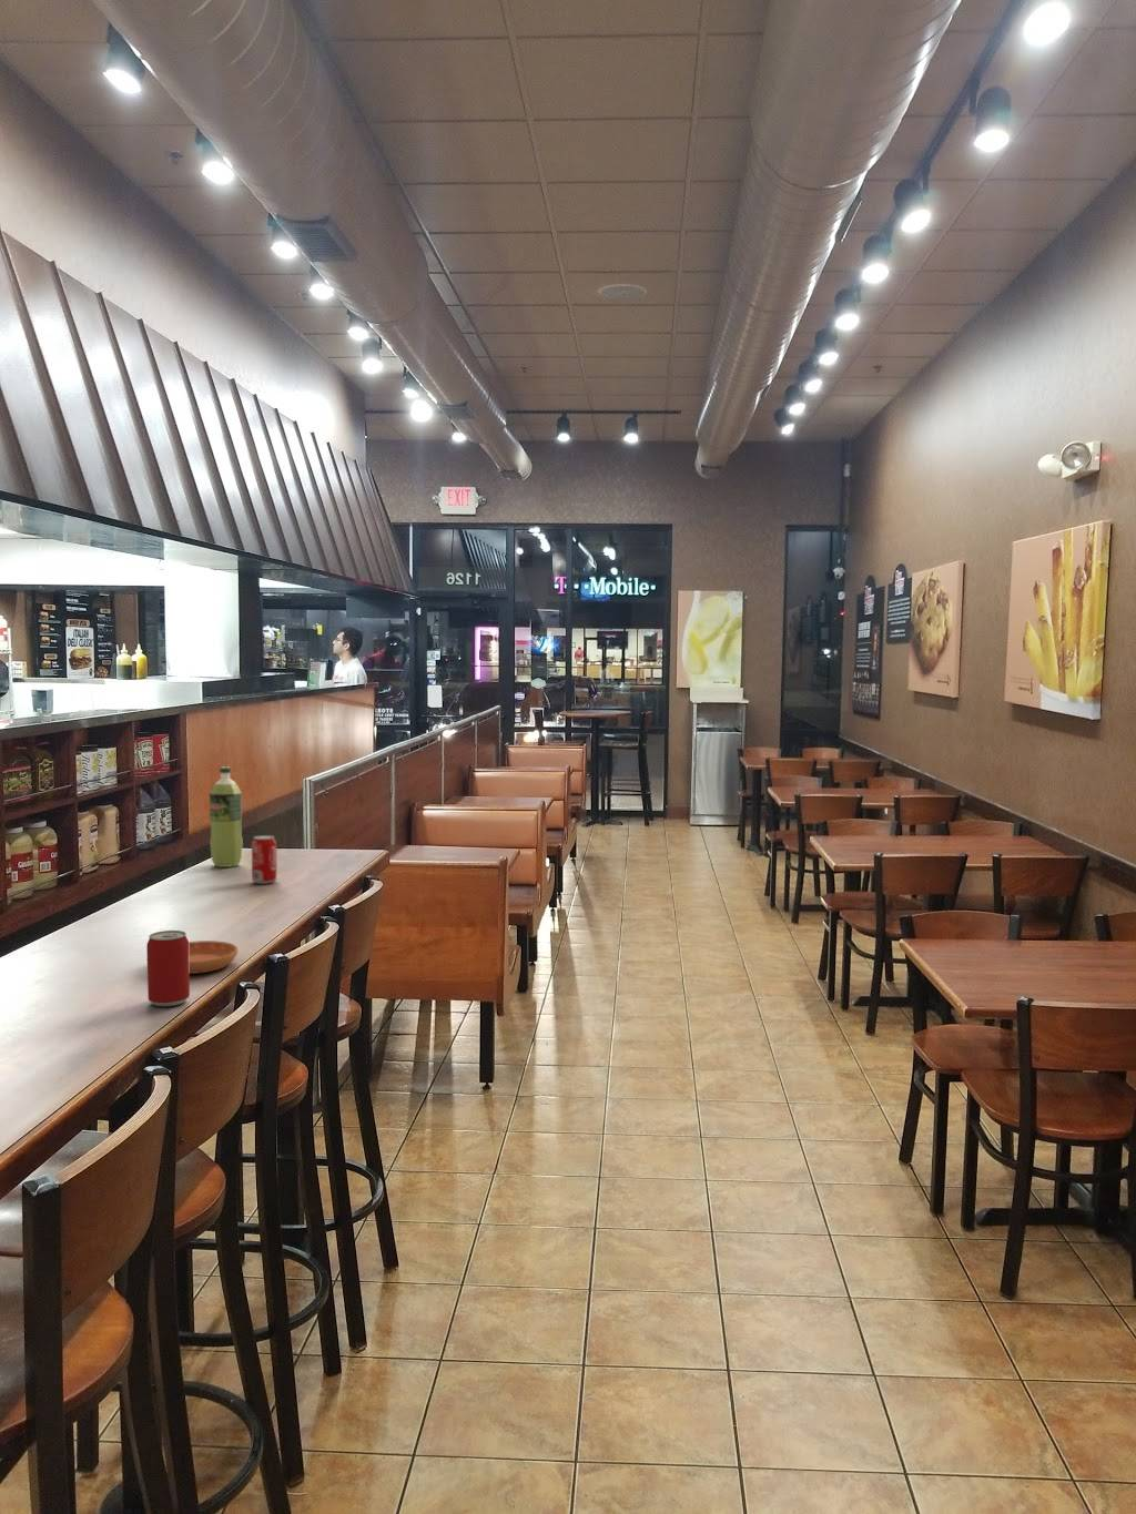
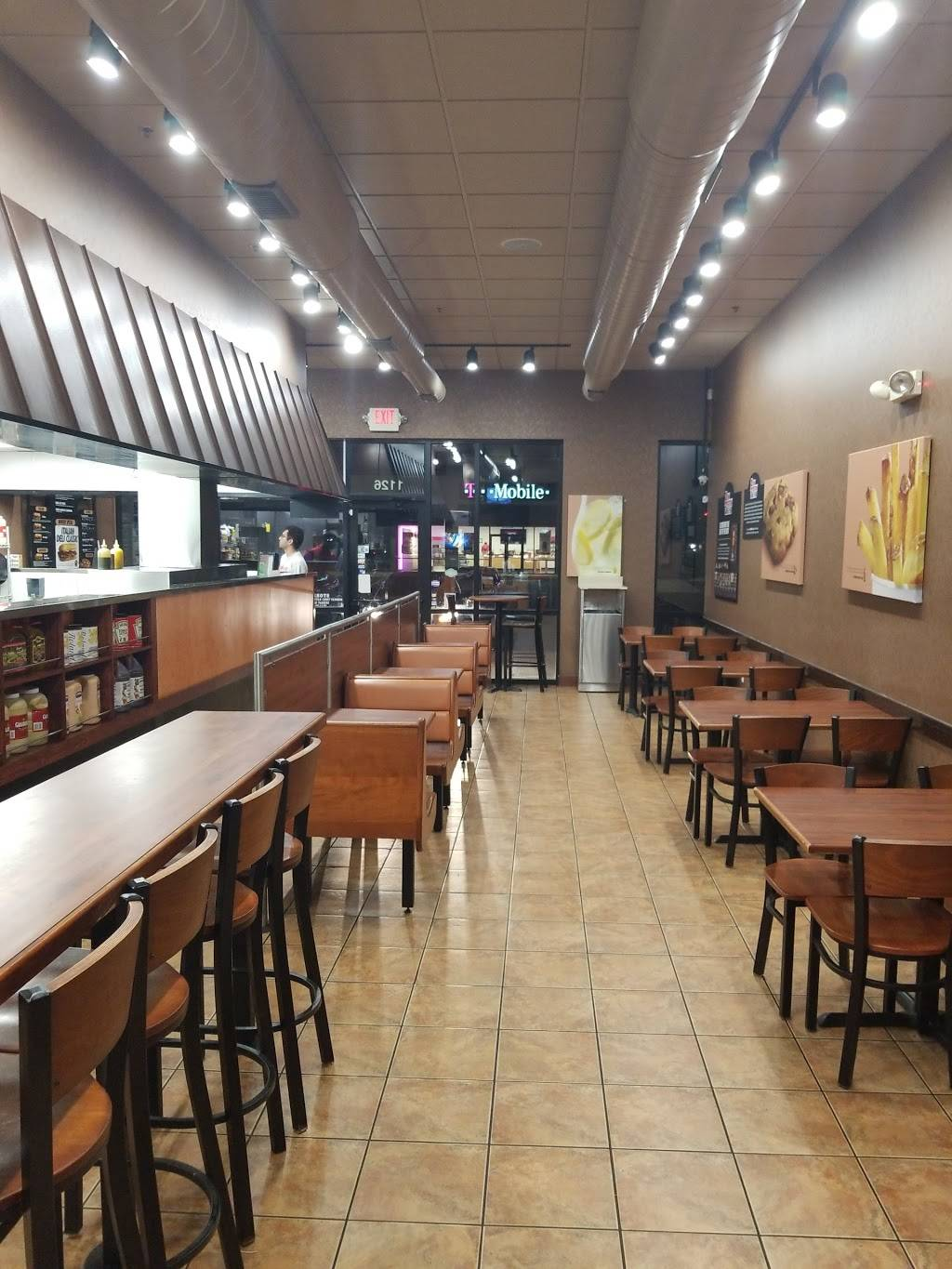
- beverage can [251,834,278,885]
- saucer [189,939,240,975]
- pop [209,766,245,869]
- beer can [146,929,191,1007]
